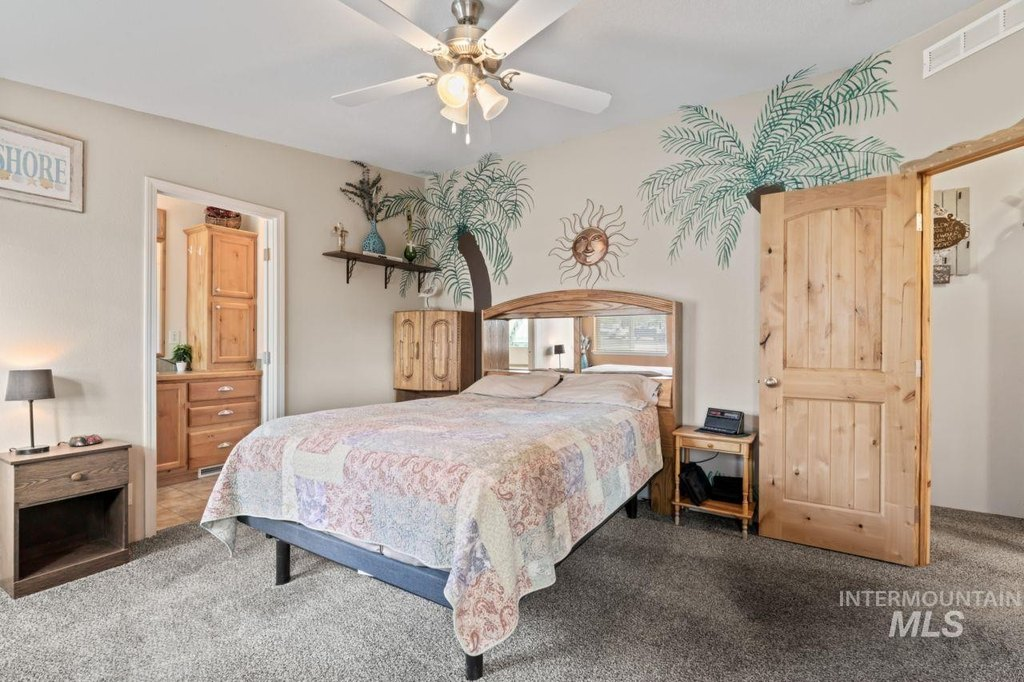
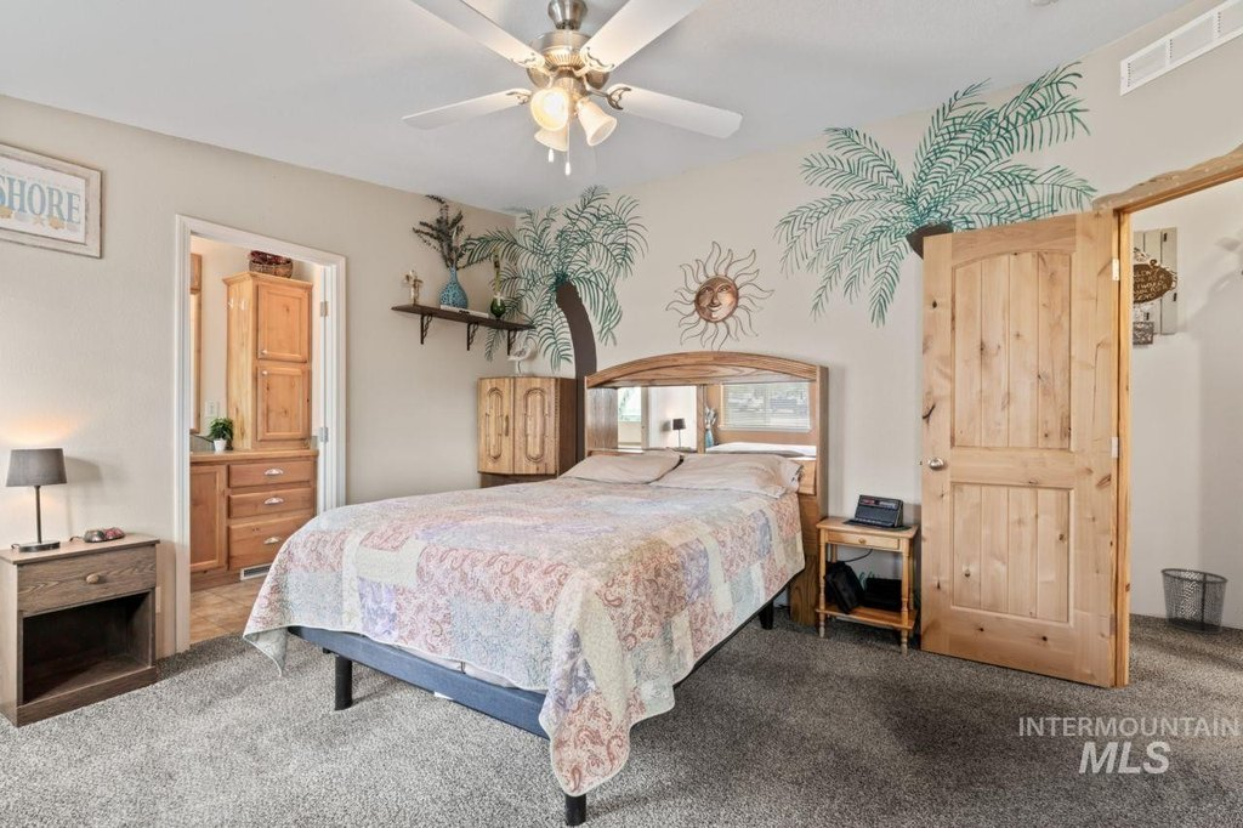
+ waste bin [1159,567,1230,635]
